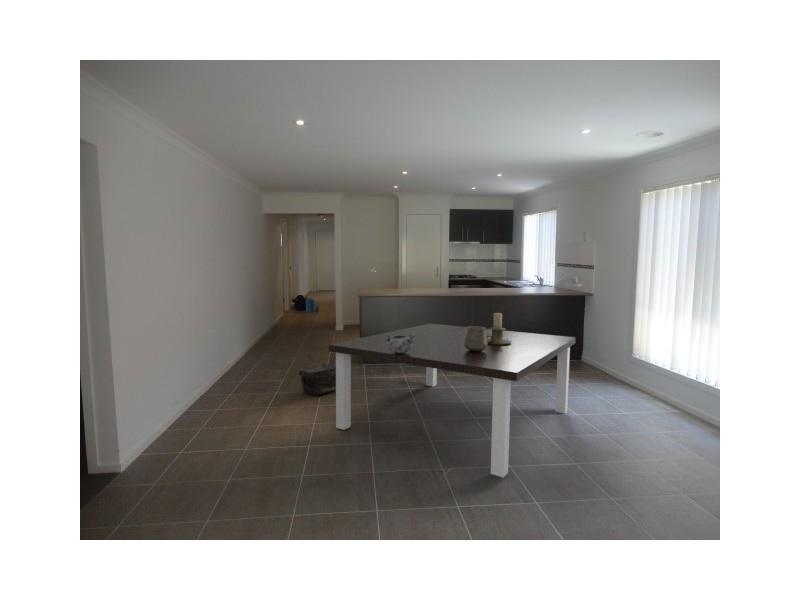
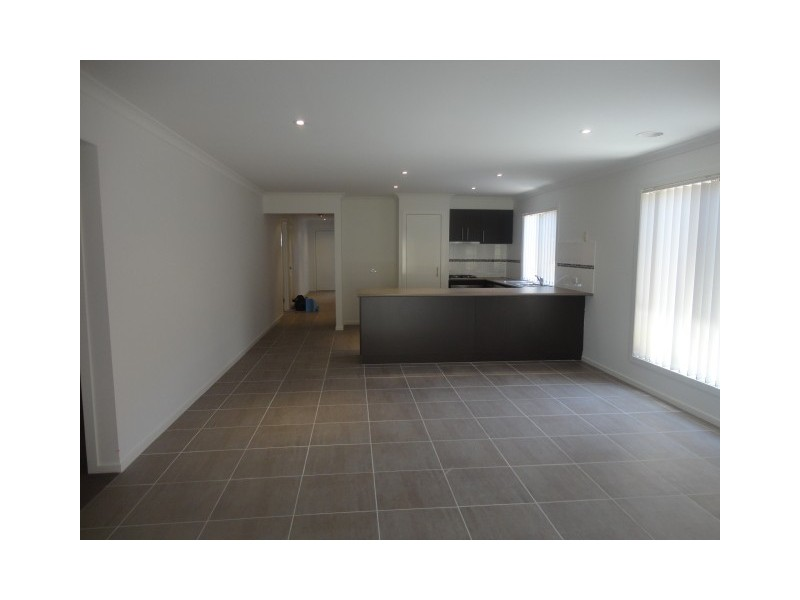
- decorative bowl [384,331,416,353]
- ceramic cup [464,325,487,351]
- candle holder [486,312,512,345]
- pouch [298,362,336,397]
- dining table [328,323,577,478]
